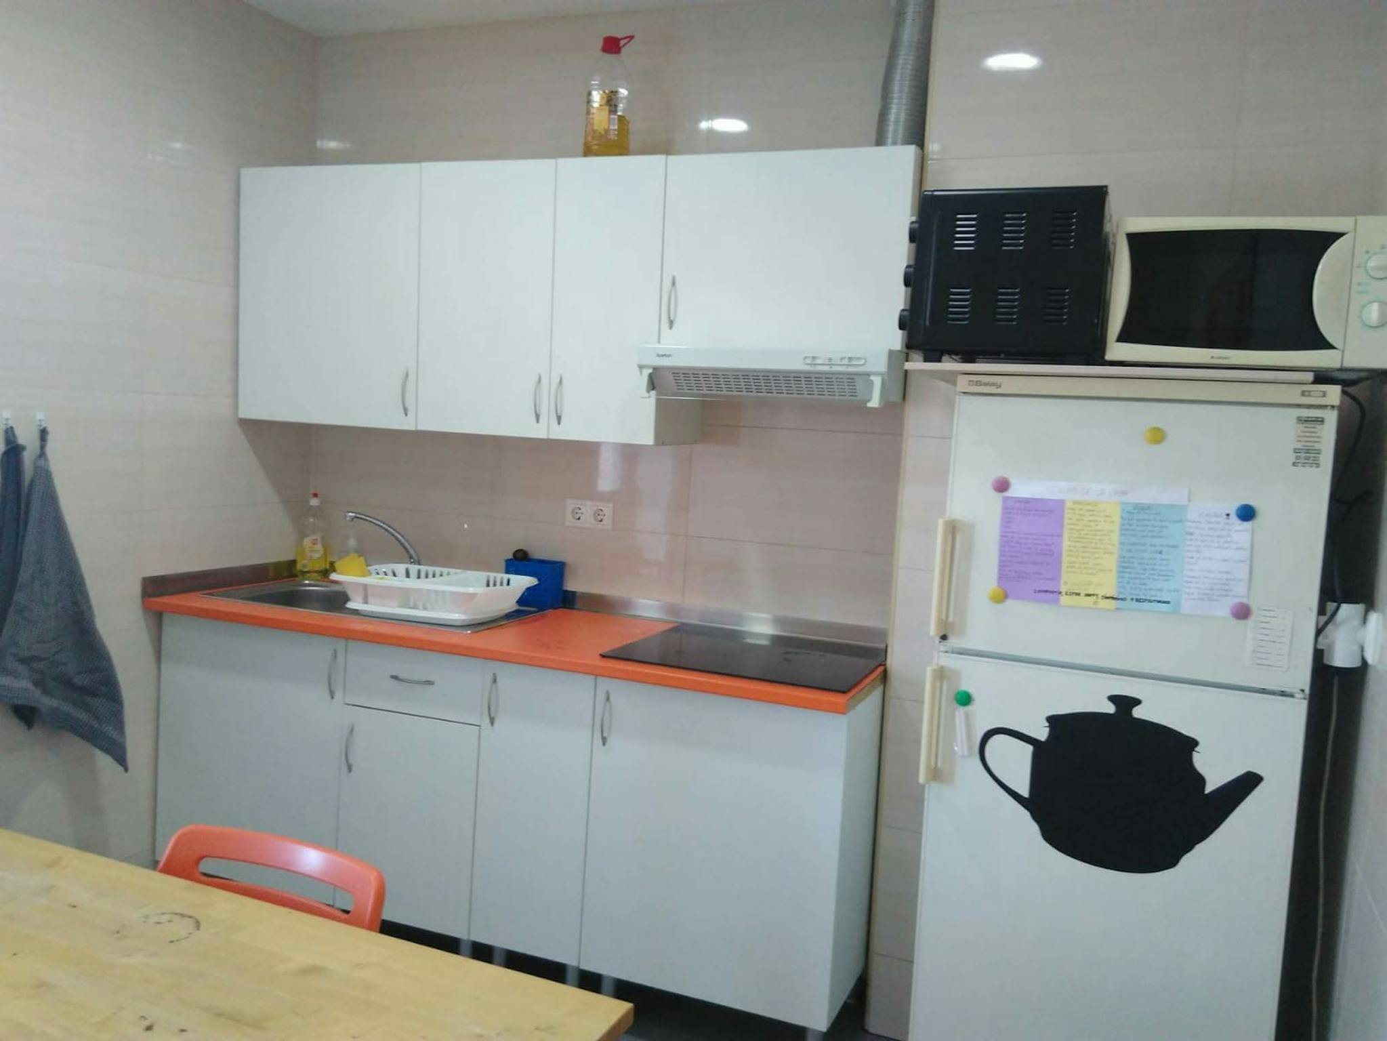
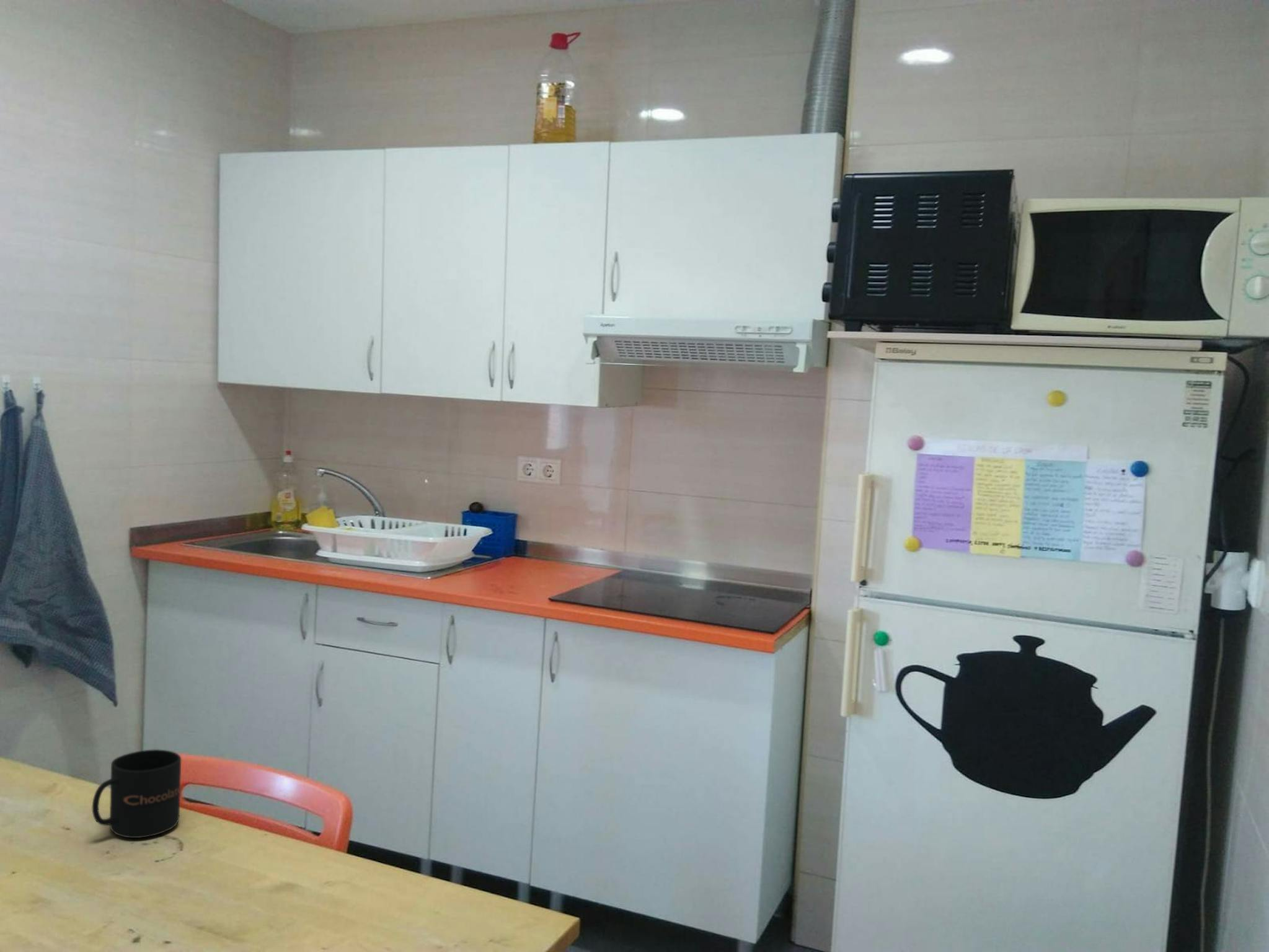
+ mug [92,749,182,839]
